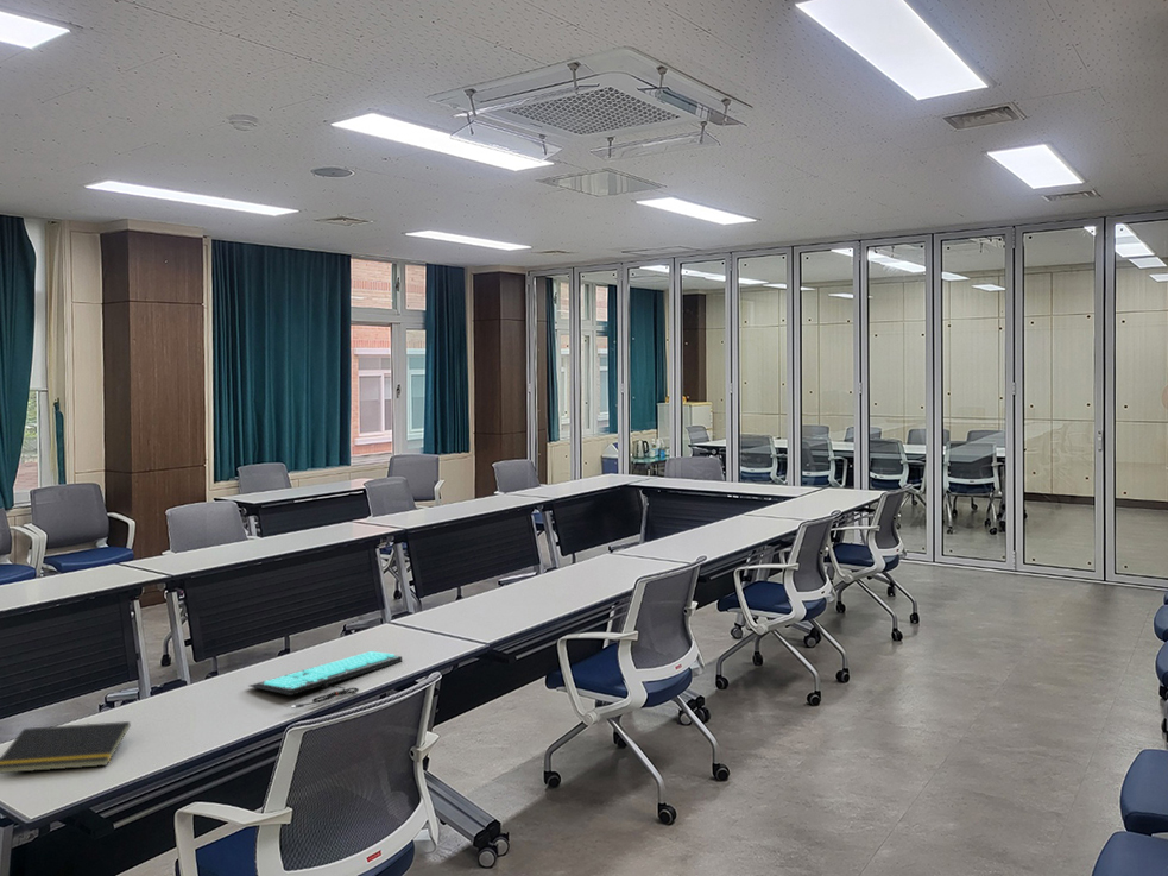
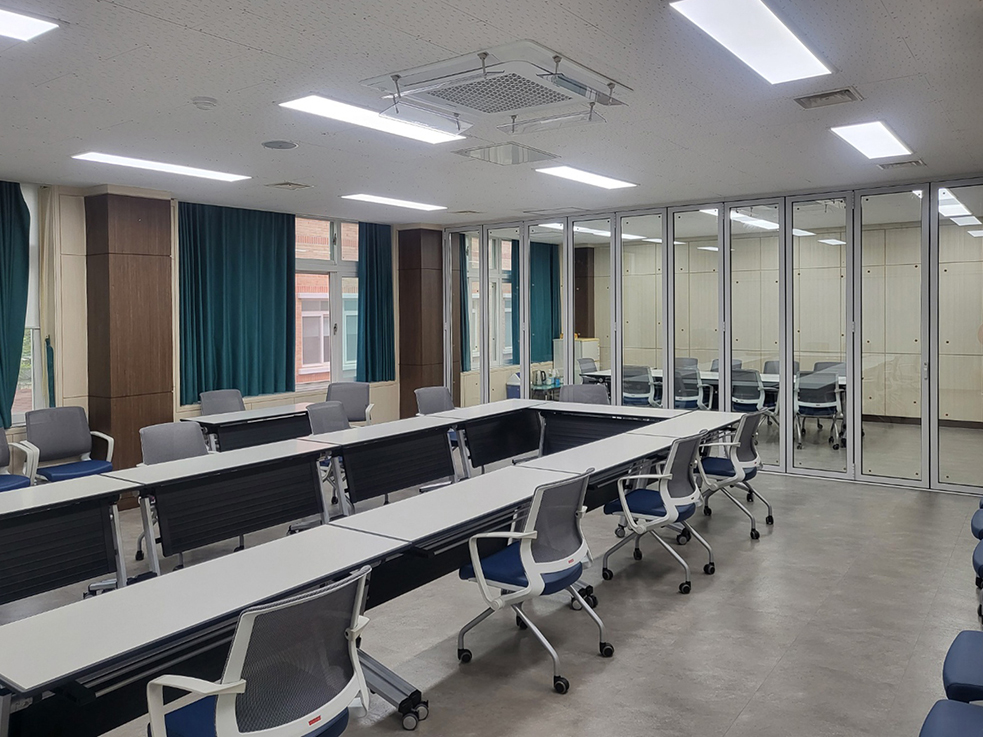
- computer keyboard [248,650,404,708]
- notepad [0,720,131,775]
